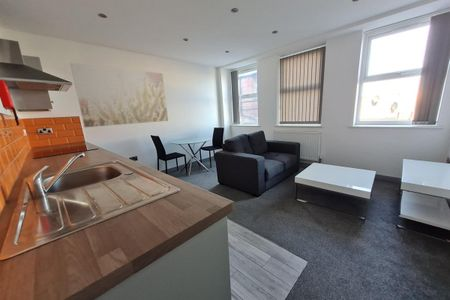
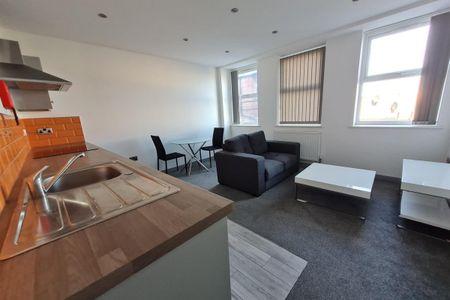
- wall art [69,62,169,128]
